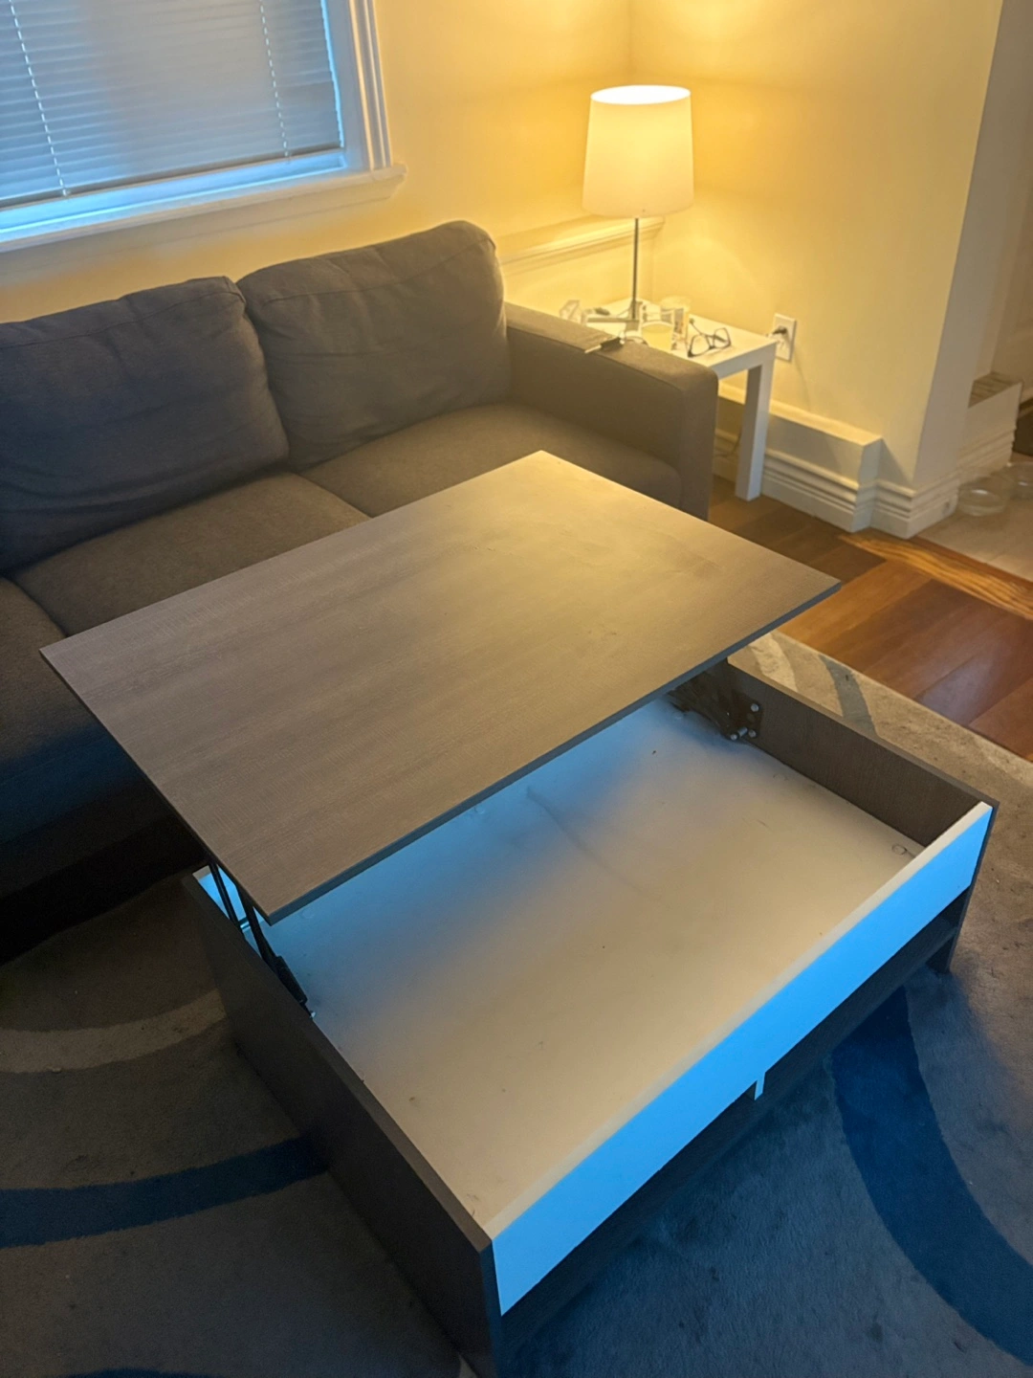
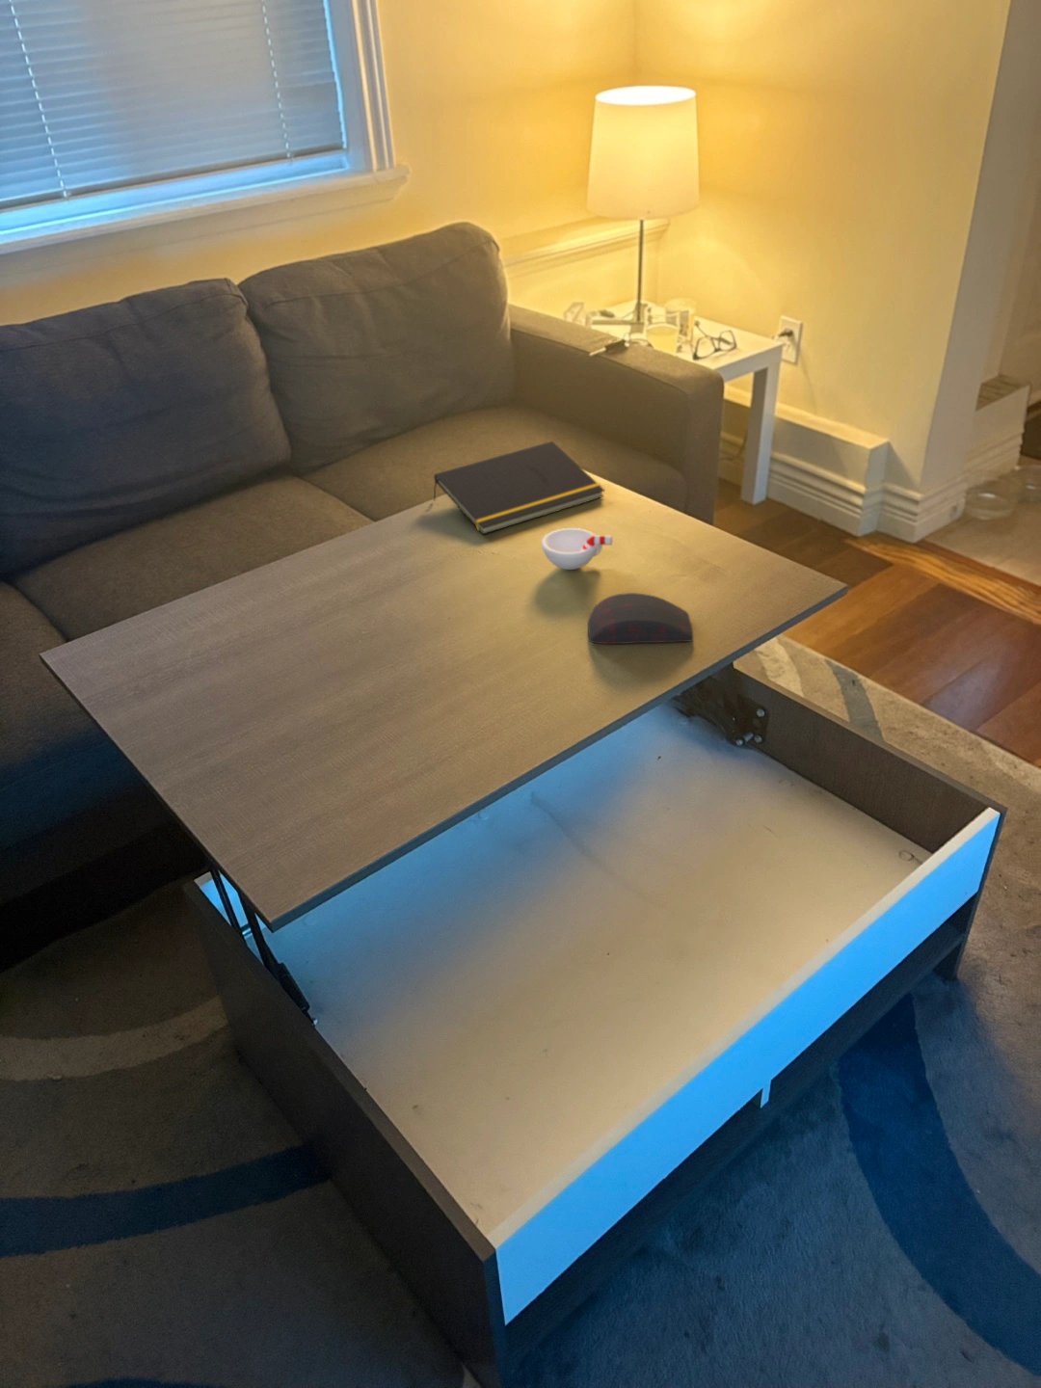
+ computer mouse [587,592,694,645]
+ notepad [433,440,606,536]
+ cup [541,527,613,571]
